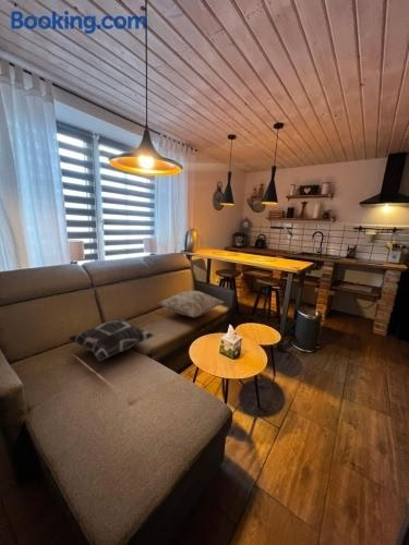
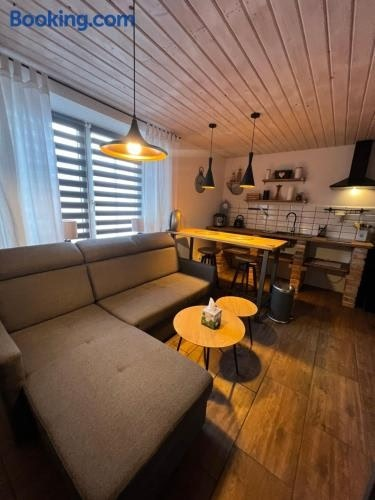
- decorative pillow [68,317,155,363]
- decorative pillow [156,290,225,318]
